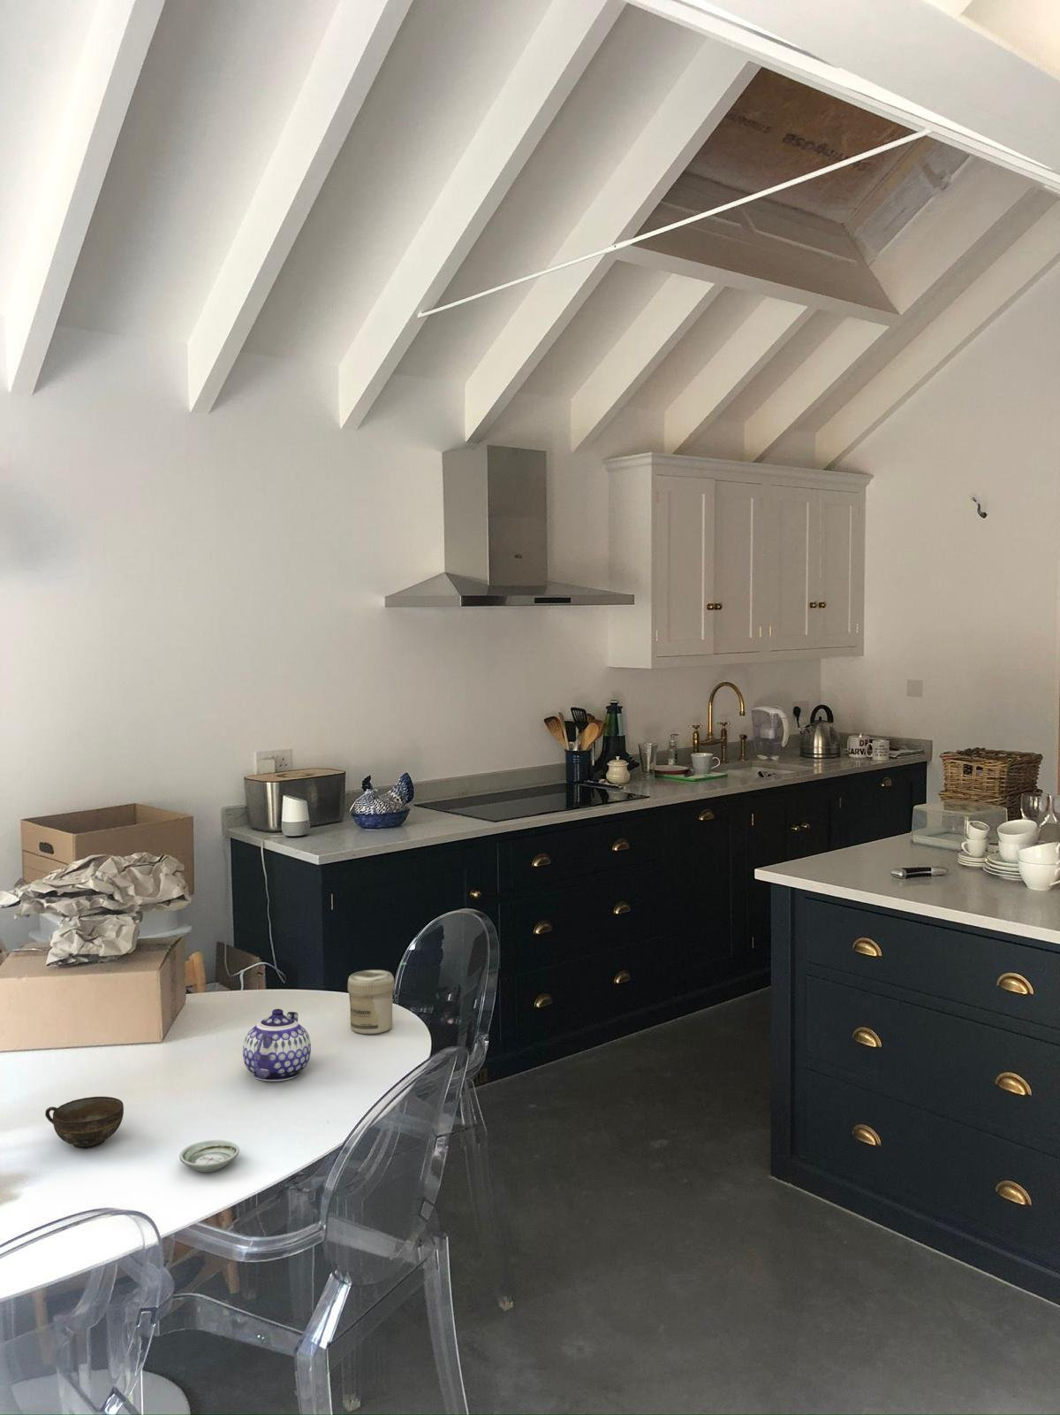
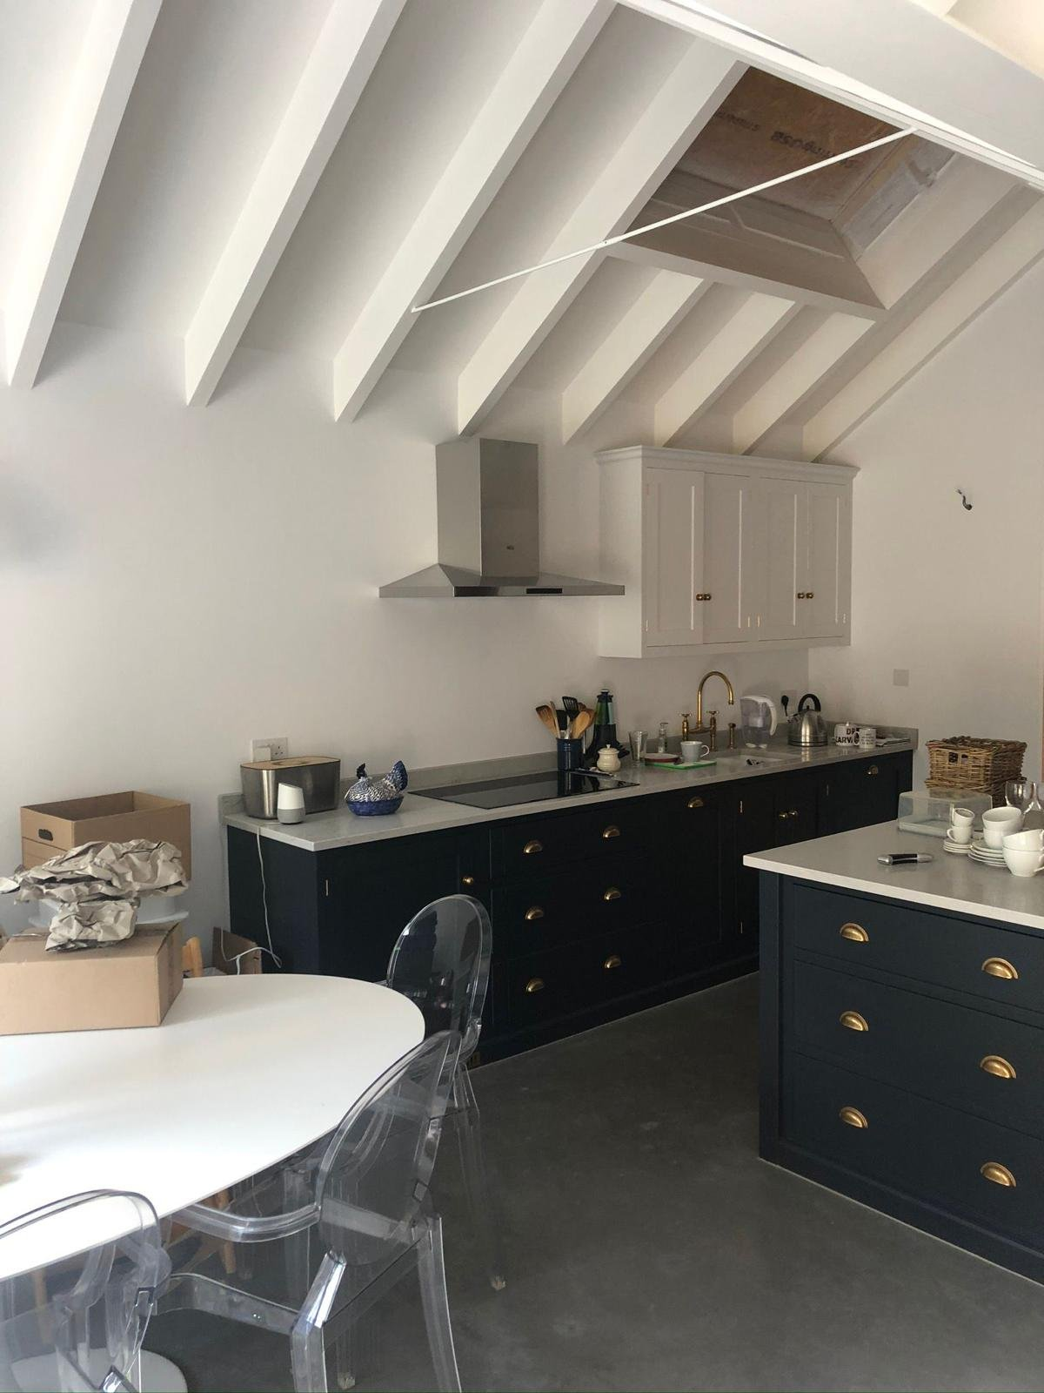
- jar [347,969,395,1035]
- saucer [178,1139,241,1173]
- teapot [242,1008,312,1082]
- cup [45,1095,125,1150]
